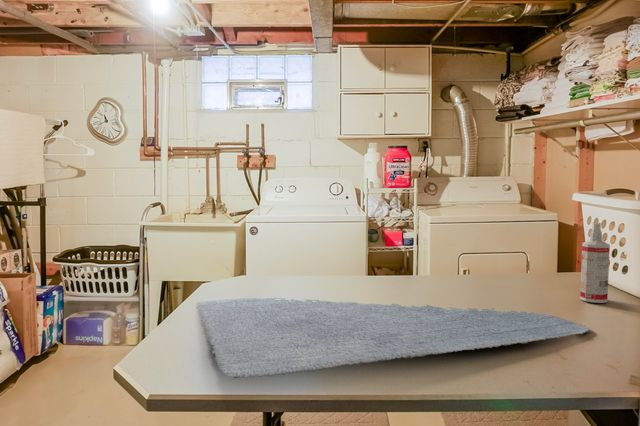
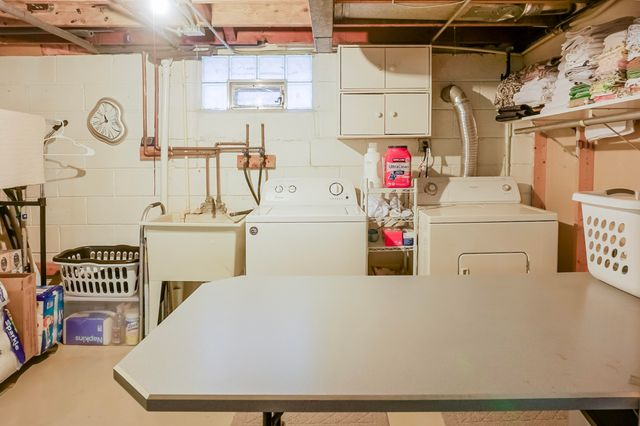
- bath mat [195,297,592,379]
- spray bottle [579,221,611,304]
